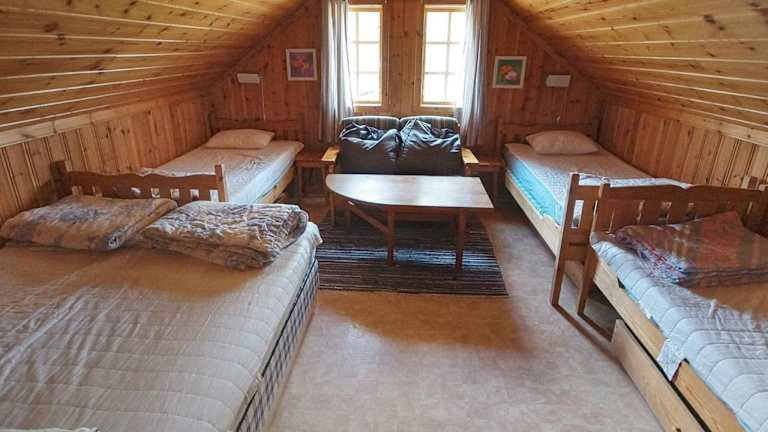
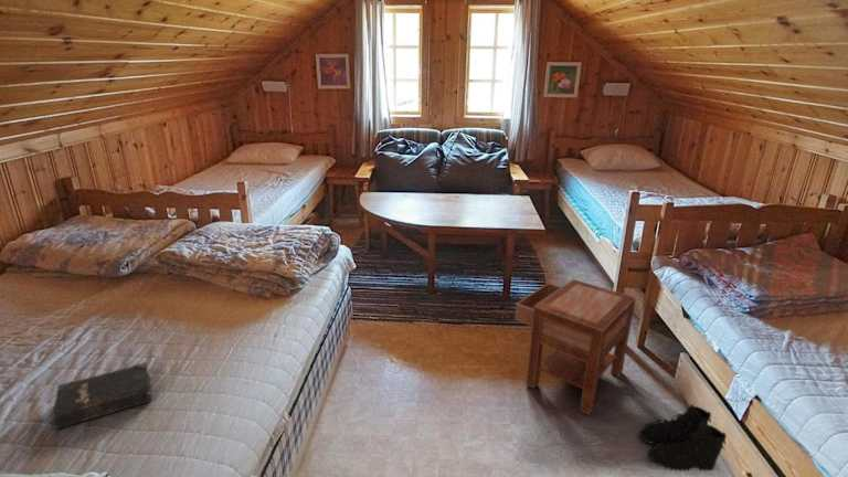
+ boots [638,403,728,473]
+ hardback book [52,361,152,431]
+ nightstand [513,278,637,416]
